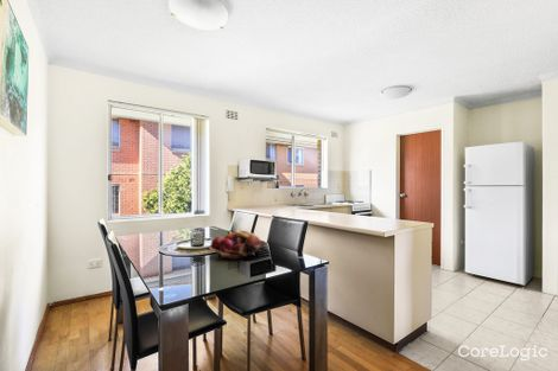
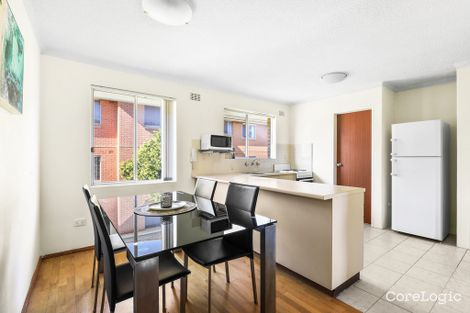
- fruit basket [208,229,266,261]
